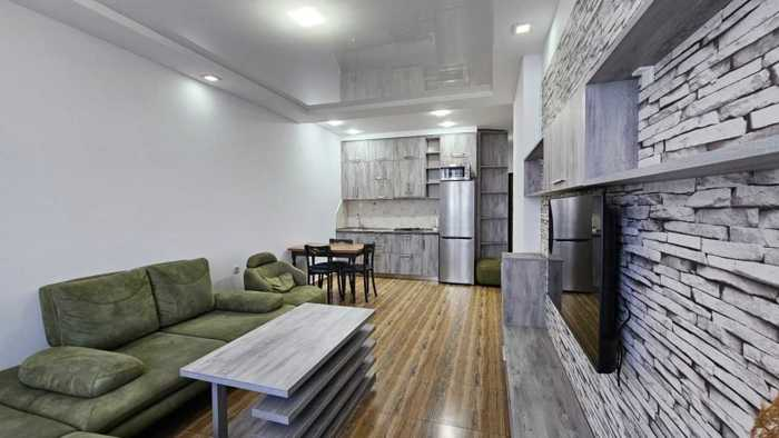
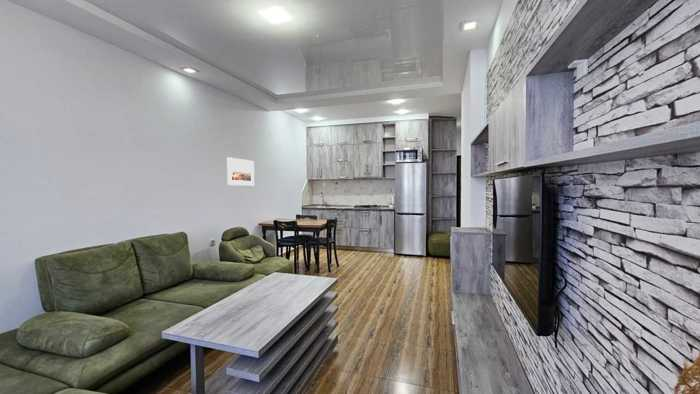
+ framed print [226,156,255,186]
